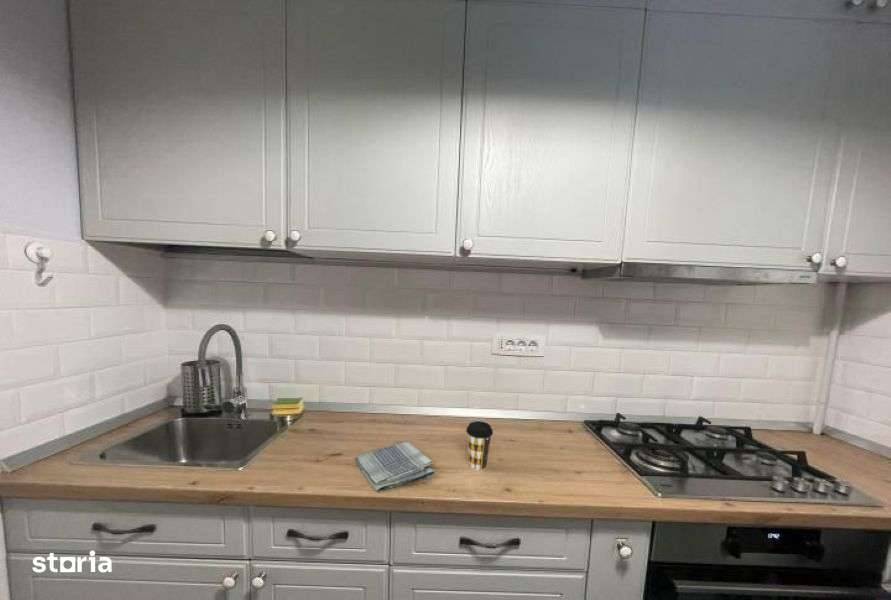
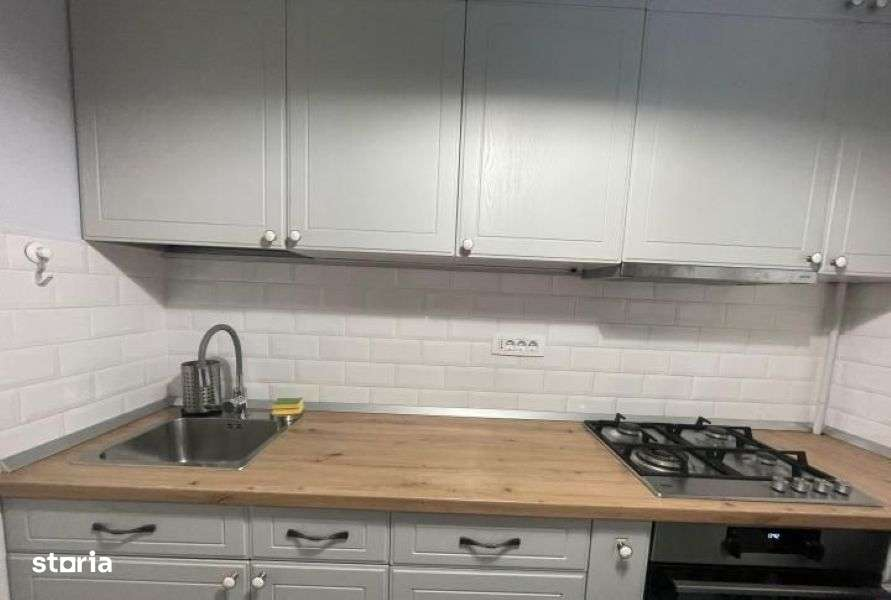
- coffee cup [465,420,494,471]
- dish towel [354,441,436,494]
